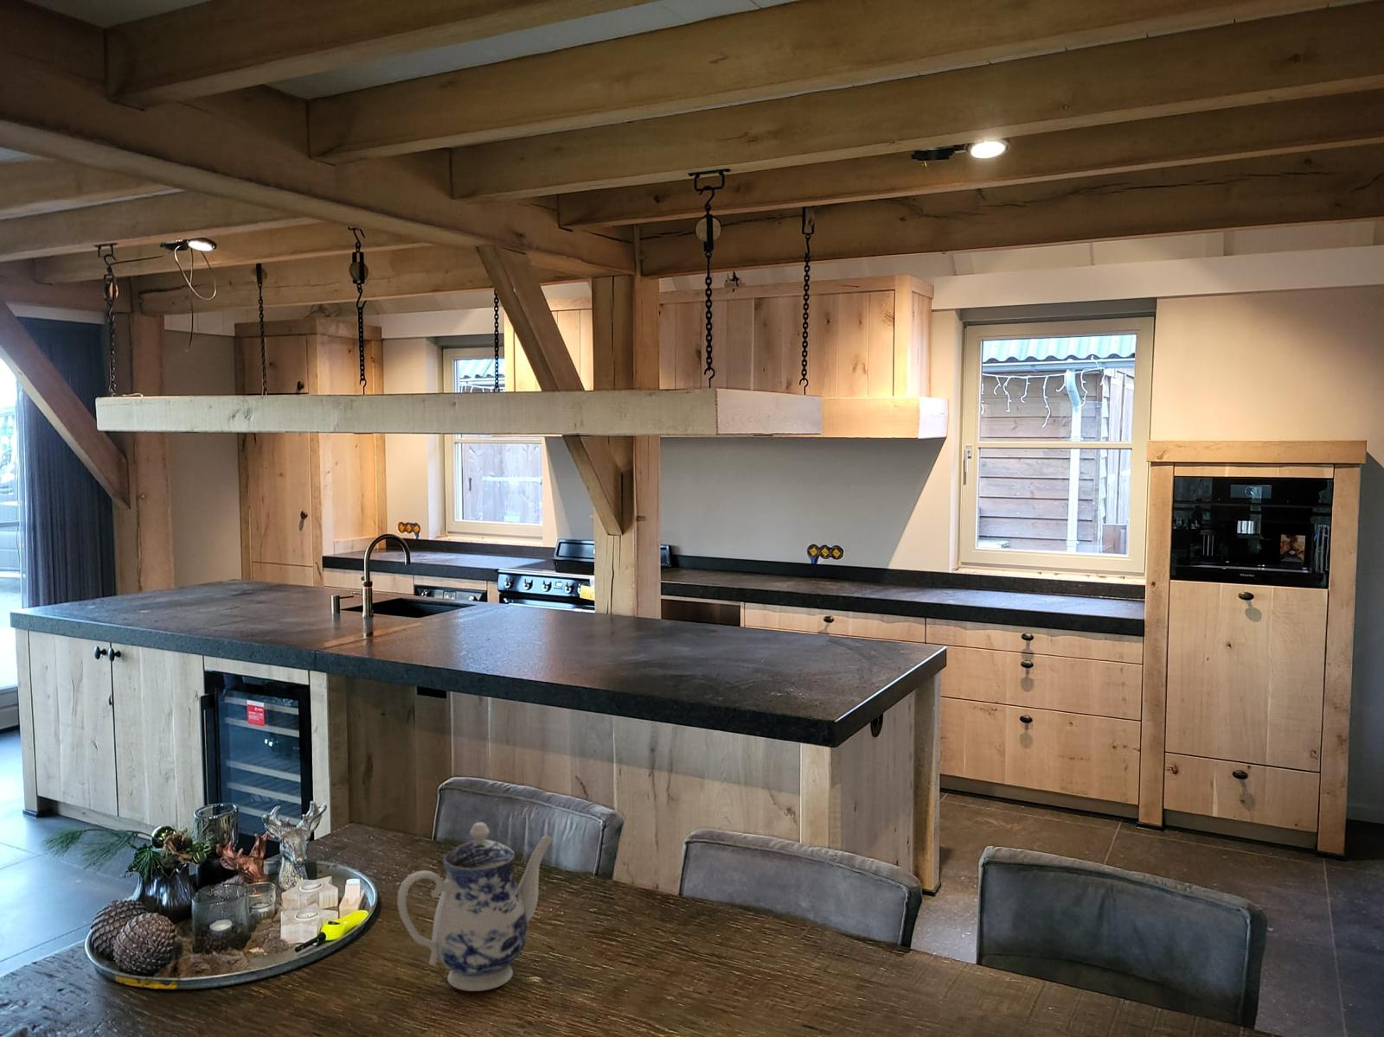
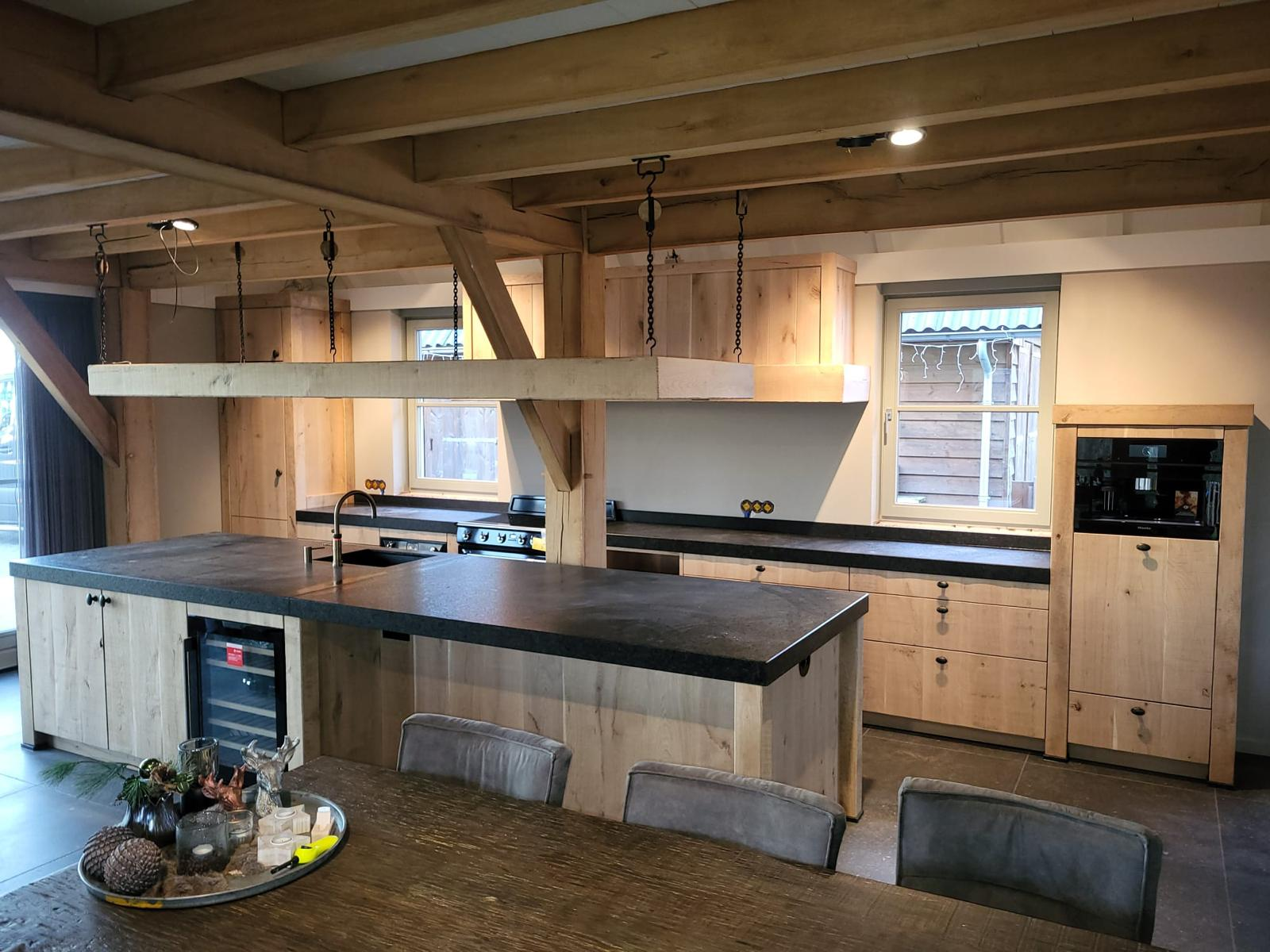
- teapot [397,821,555,992]
